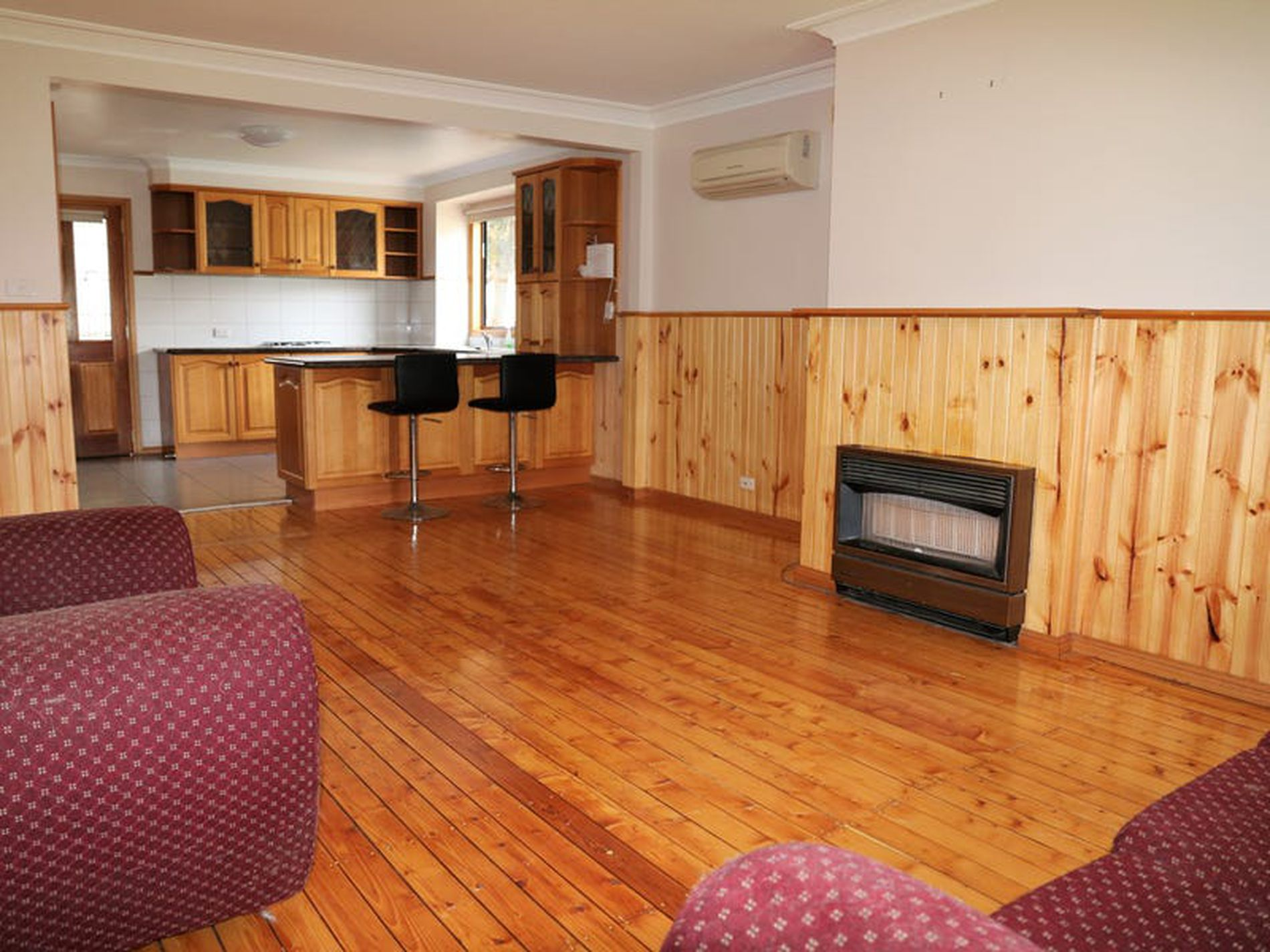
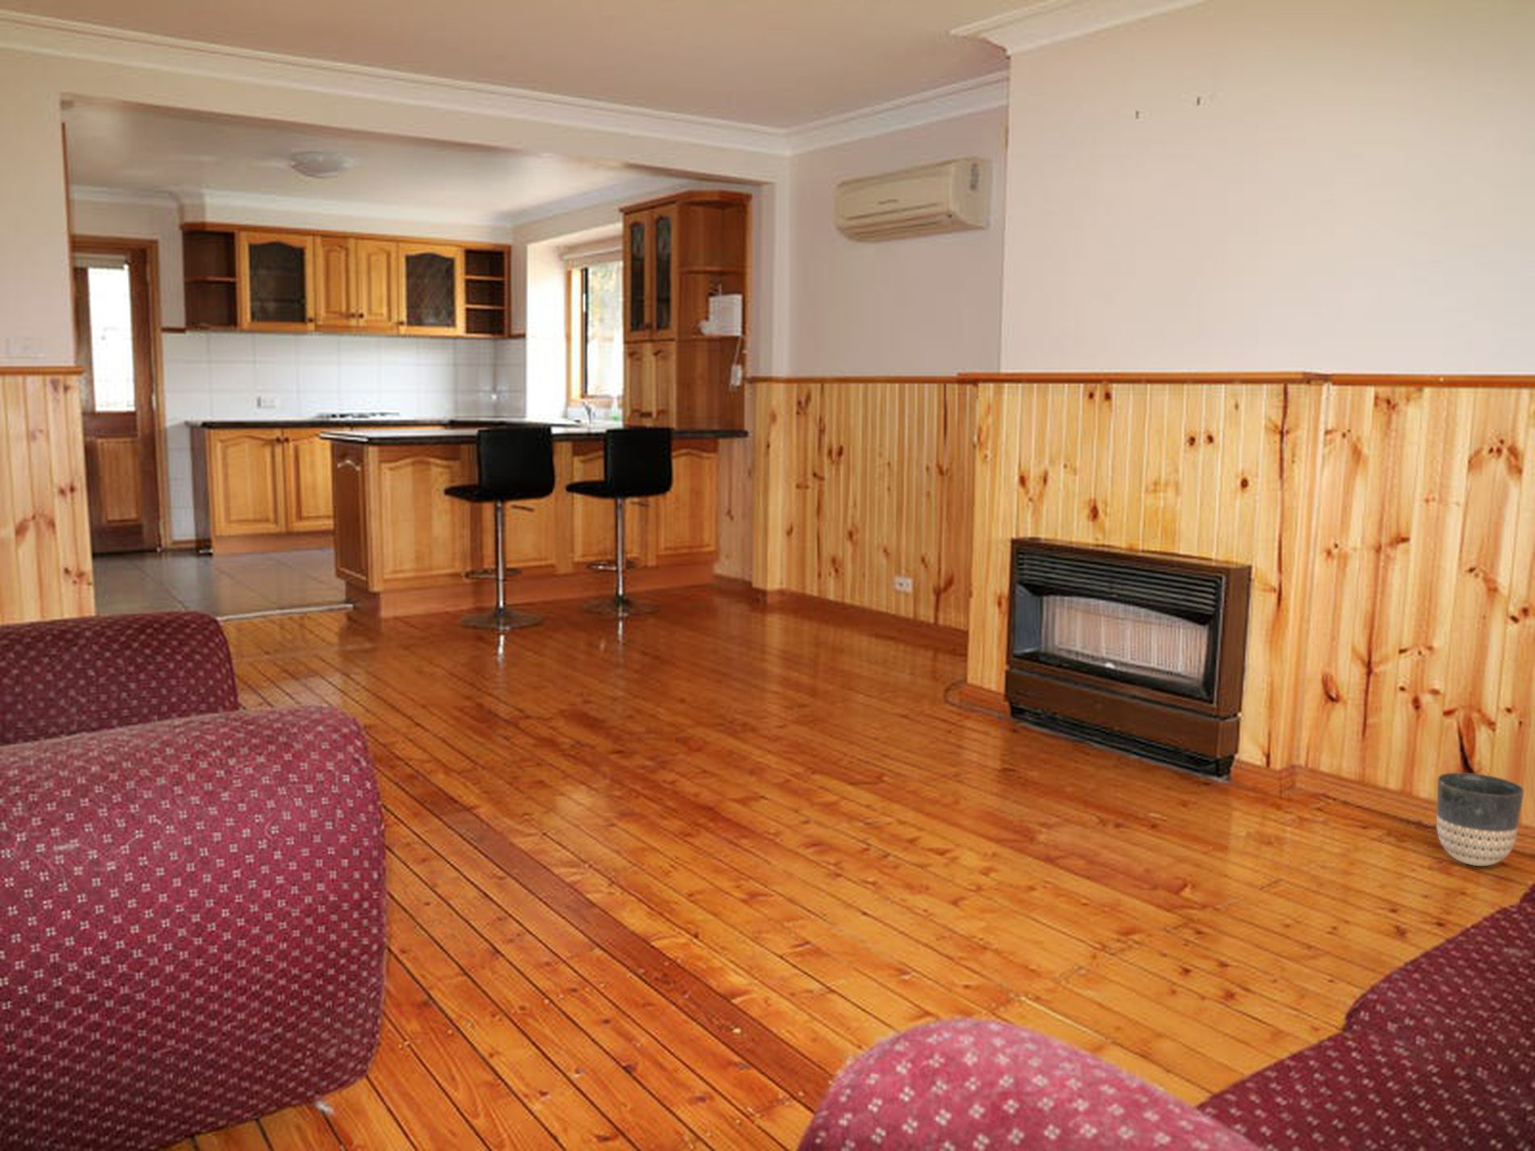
+ planter [1436,773,1524,867]
